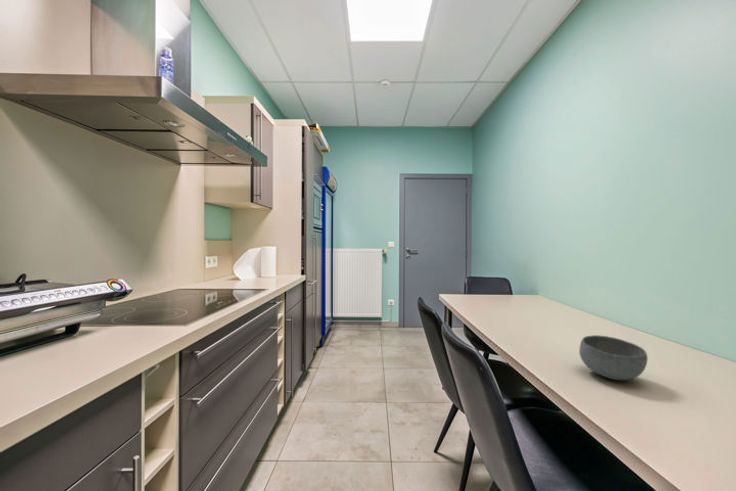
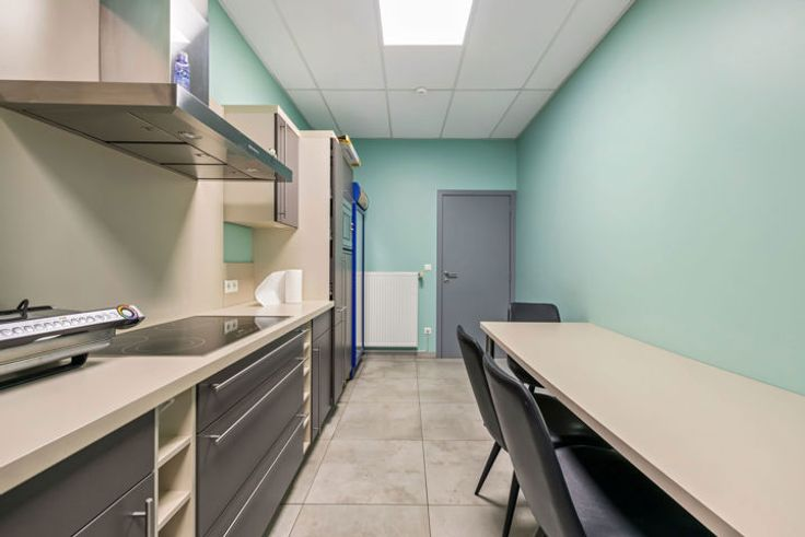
- bowl [578,334,649,381]
